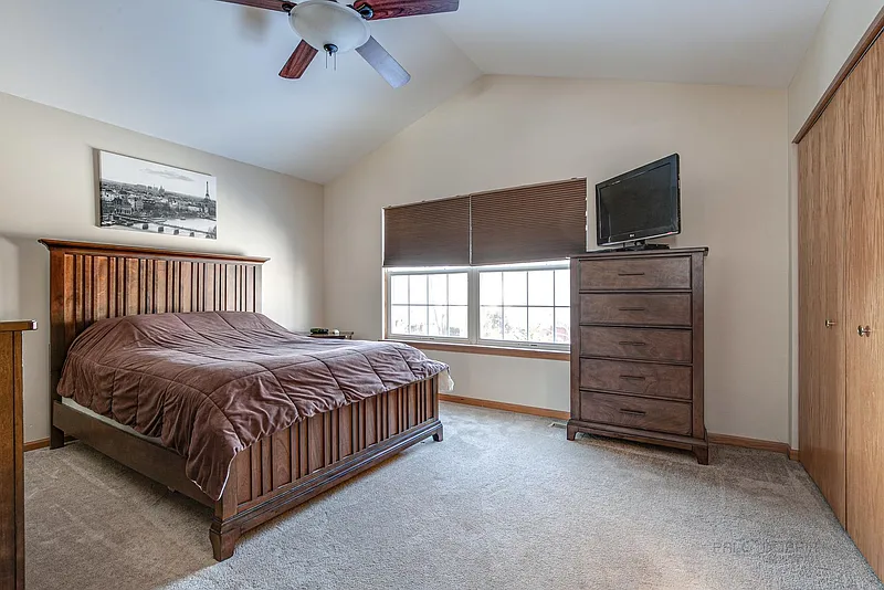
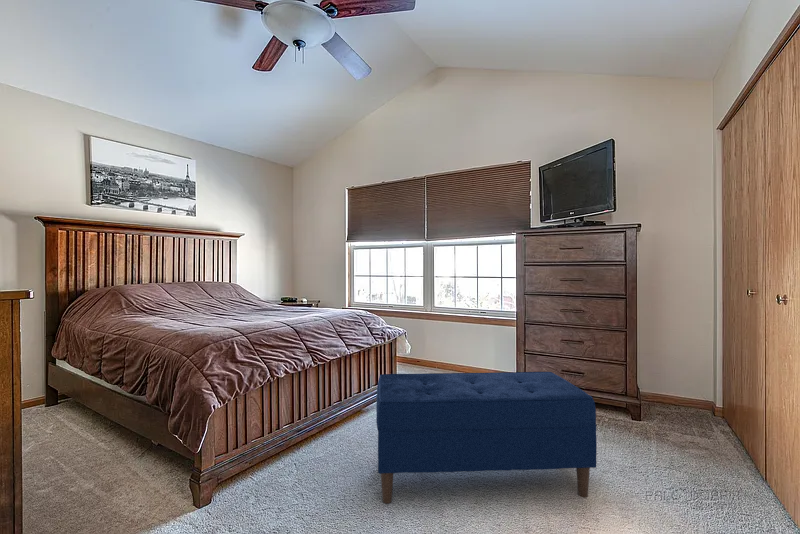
+ bench [375,371,598,505]
